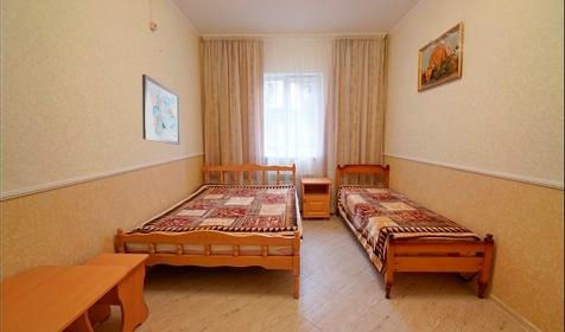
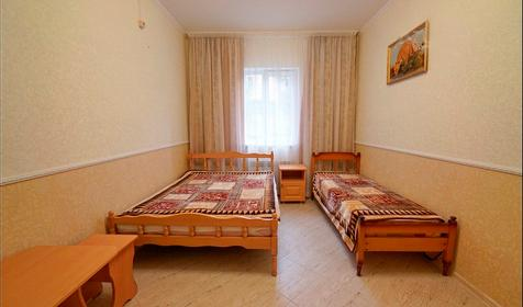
- wall art [141,74,182,146]
